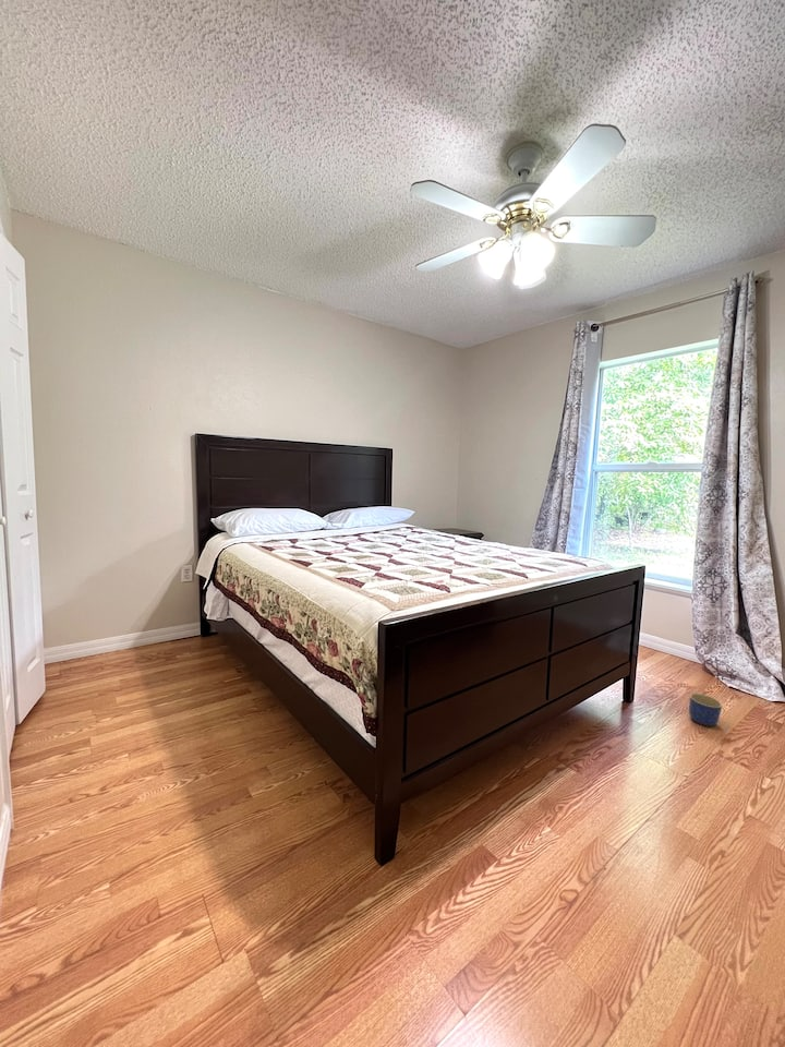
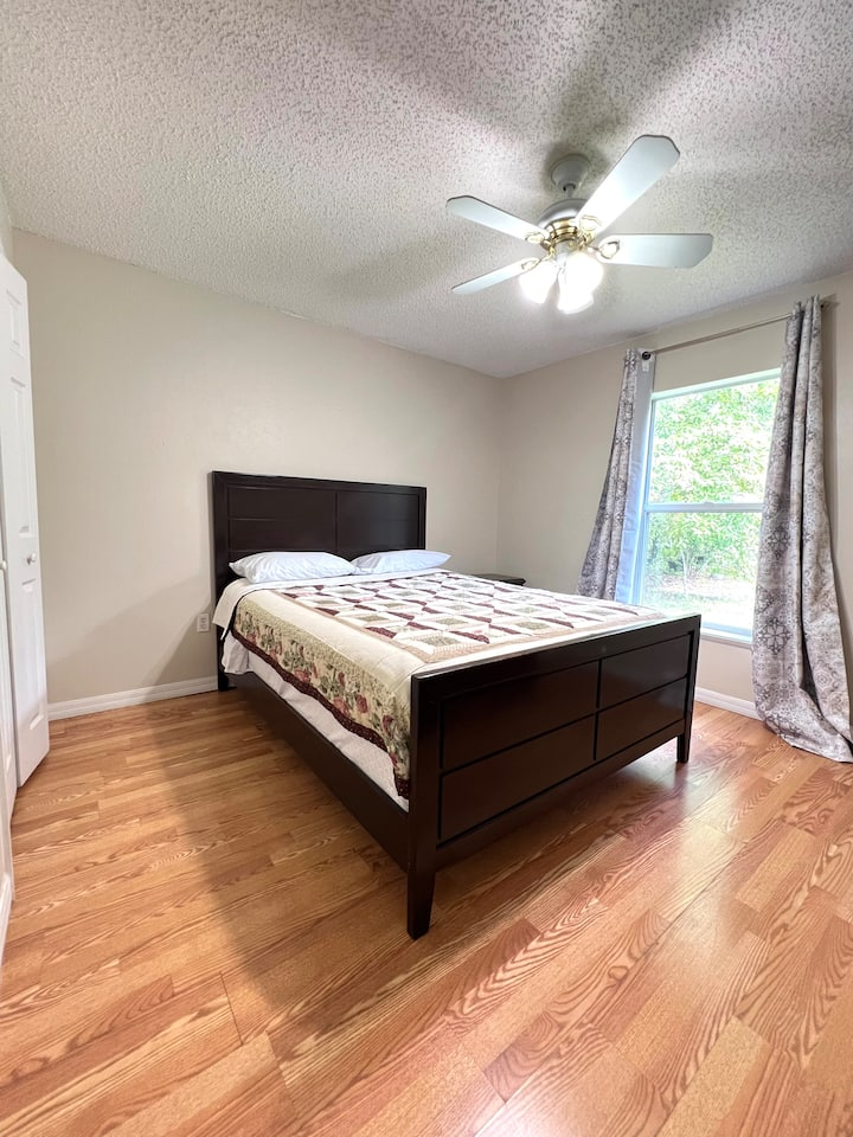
- planter [688,693,723,727]
